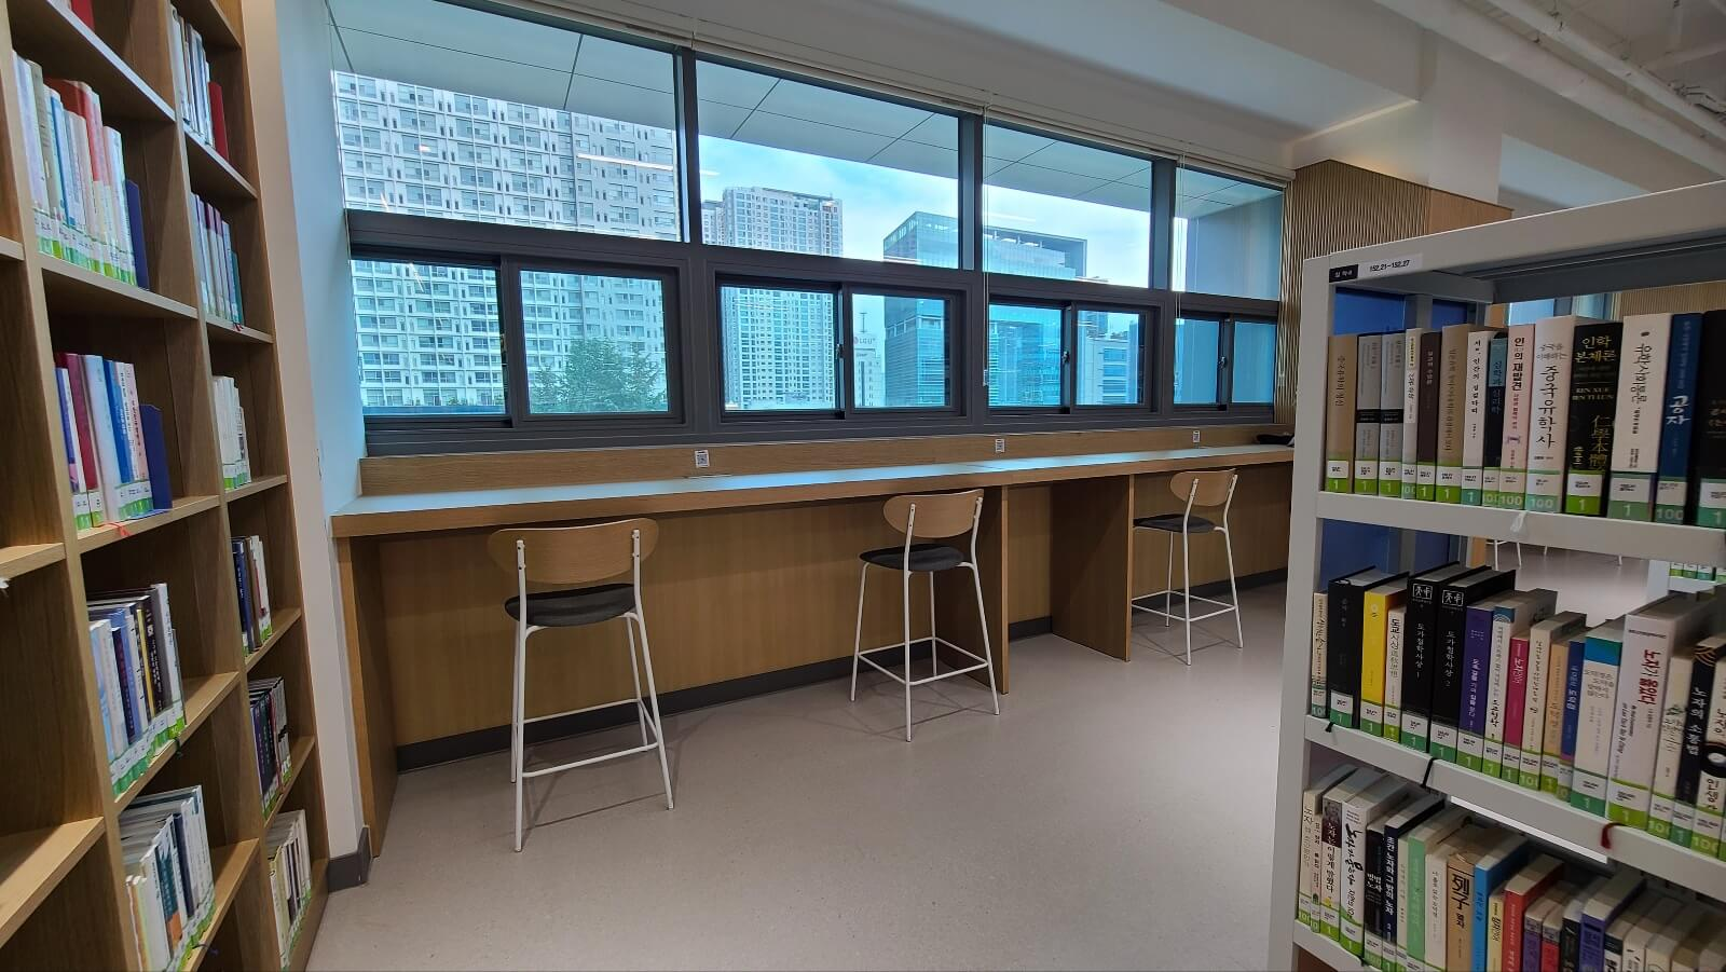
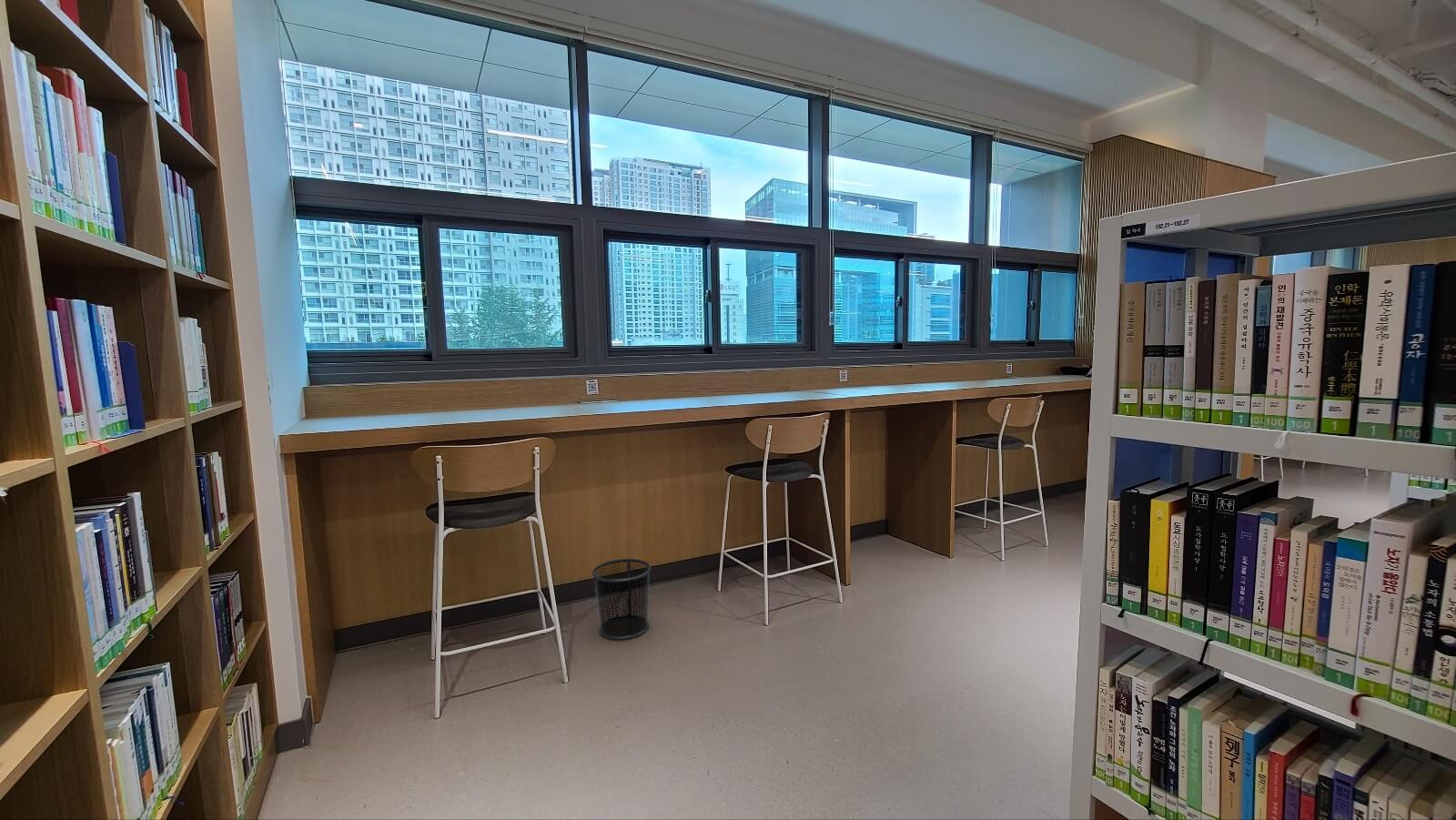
+ waste bin [591,558,652,641]
